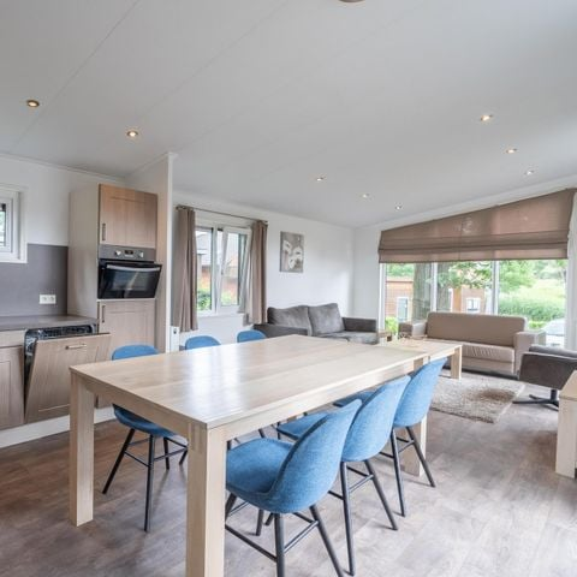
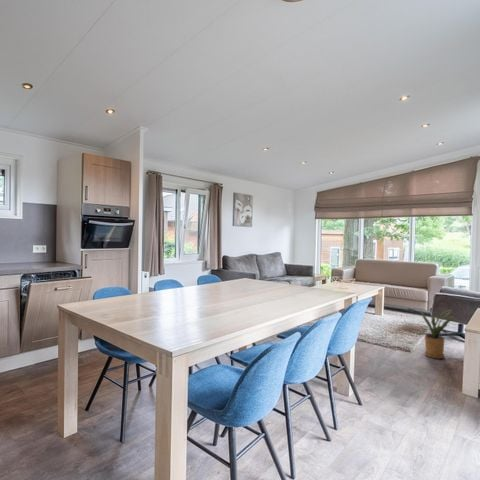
+ house plant [410,309,461,360]
